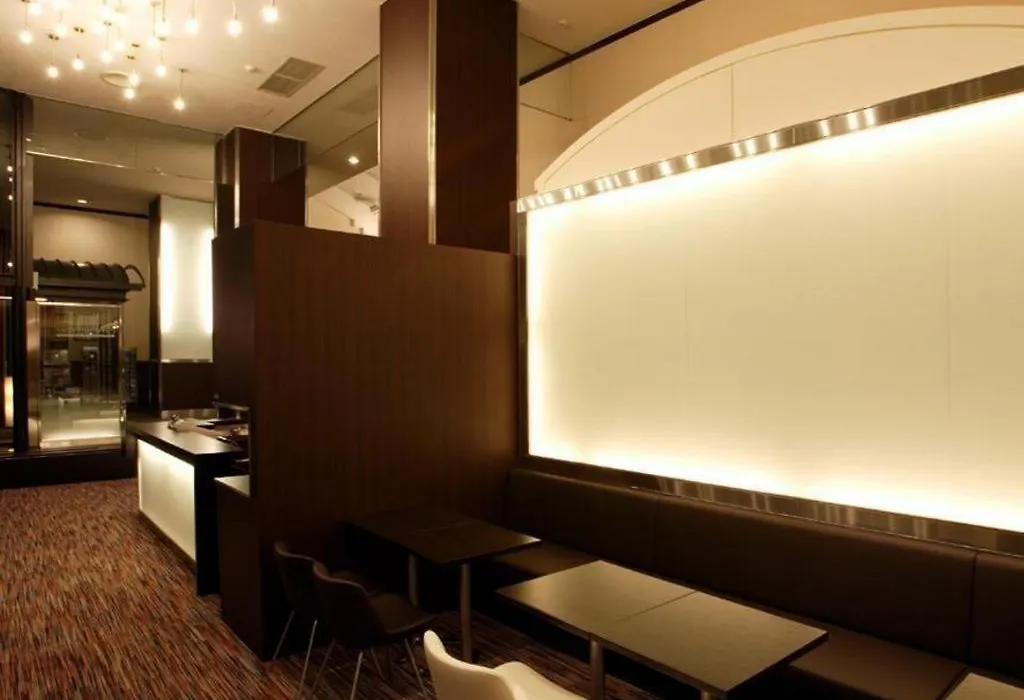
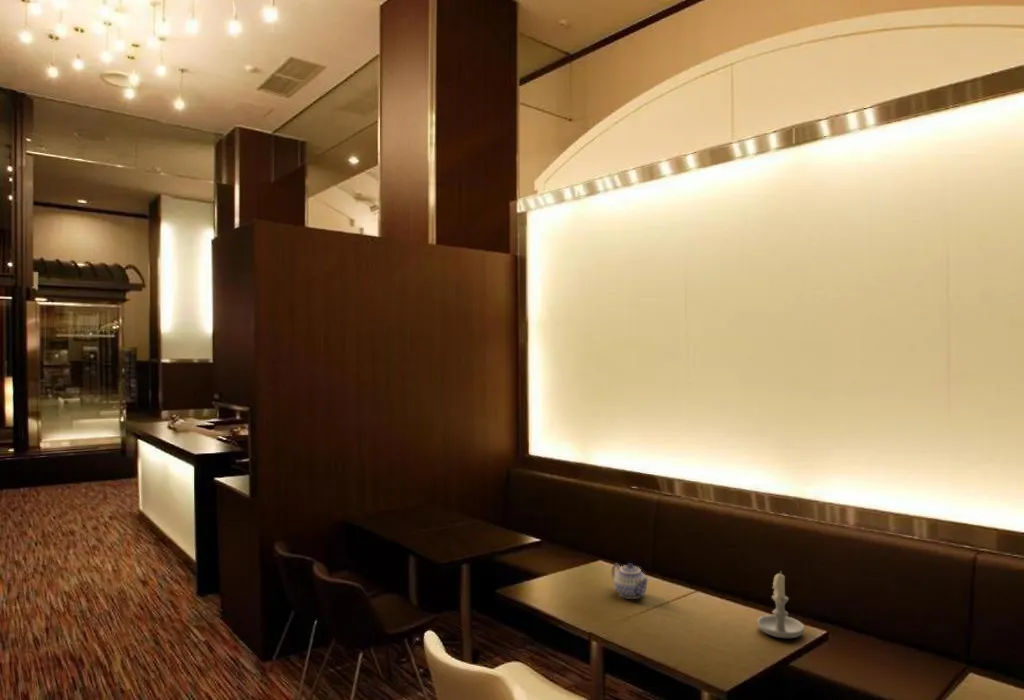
+ candle [756,570,805,639]
+ teapot [611,562,651,600]
